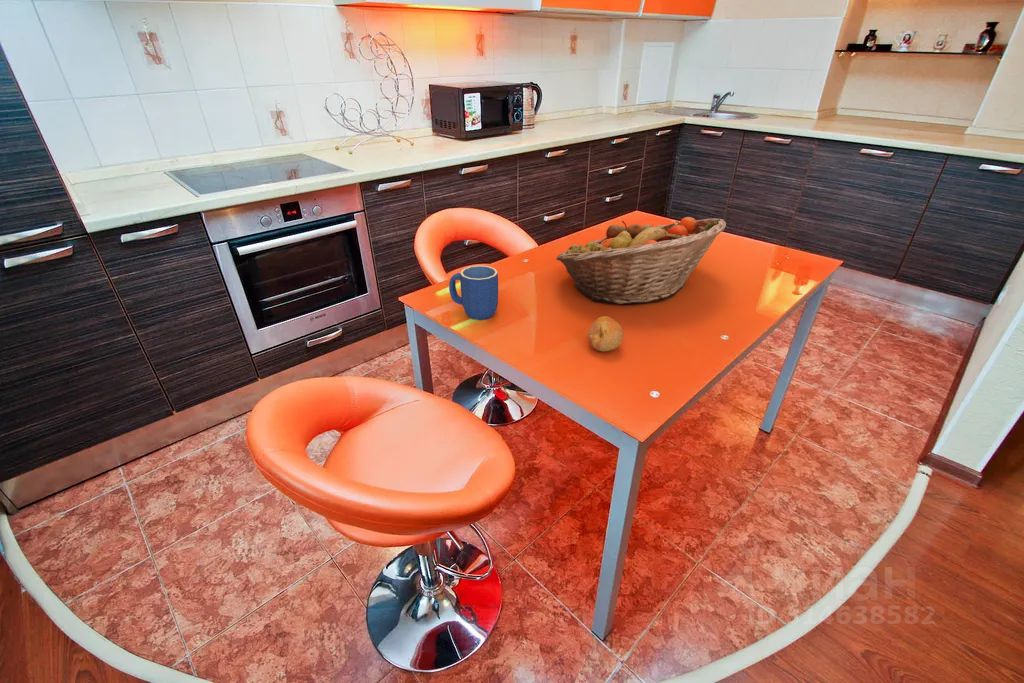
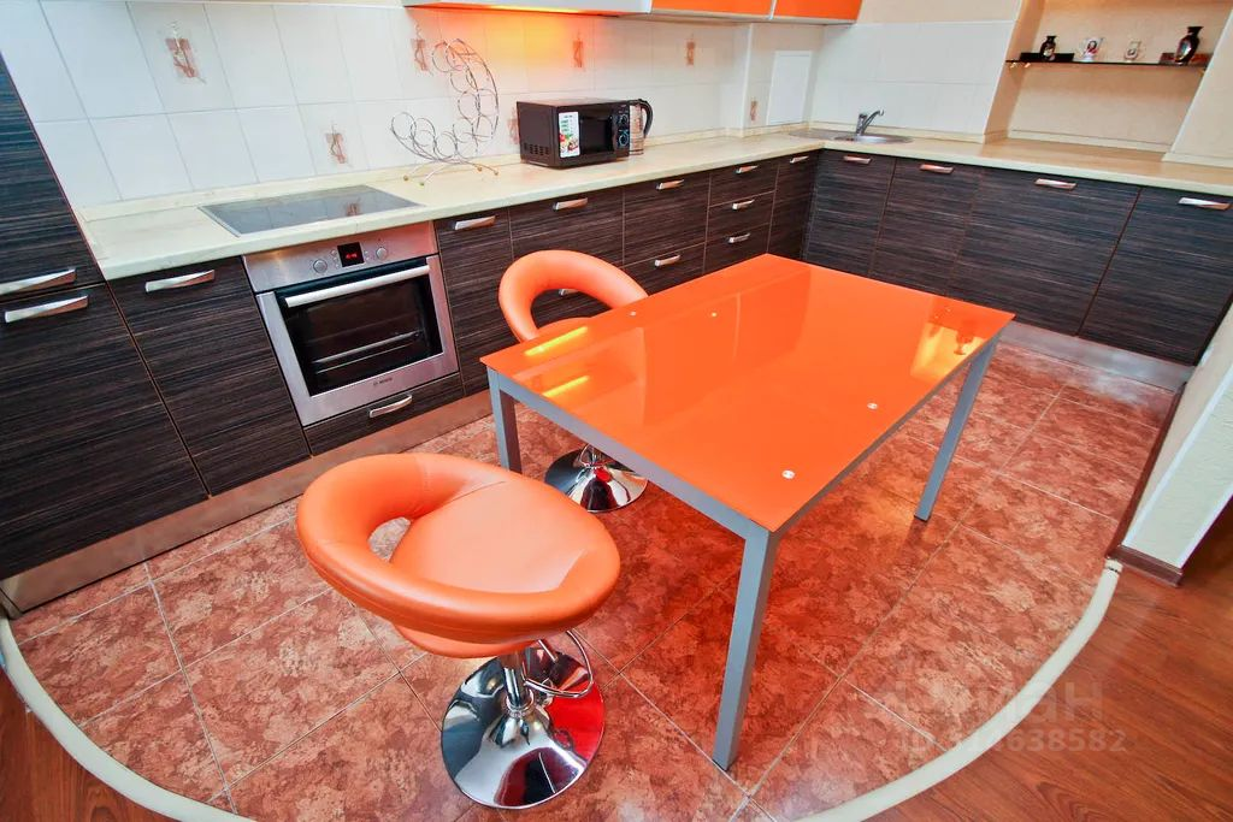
- fruit basket [555,216,727,305]
- mug [448,264,499,321]
- fruit [587,315,624,352]
